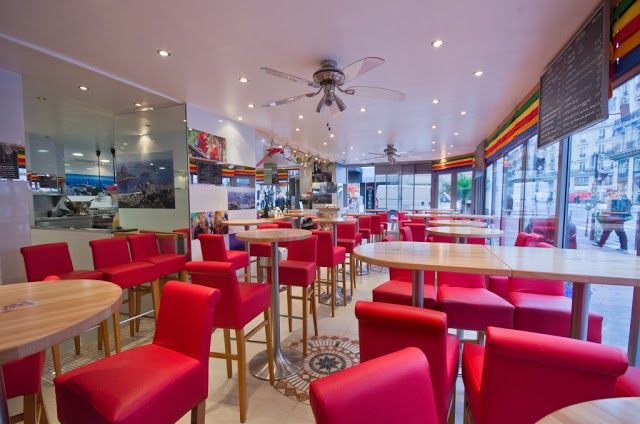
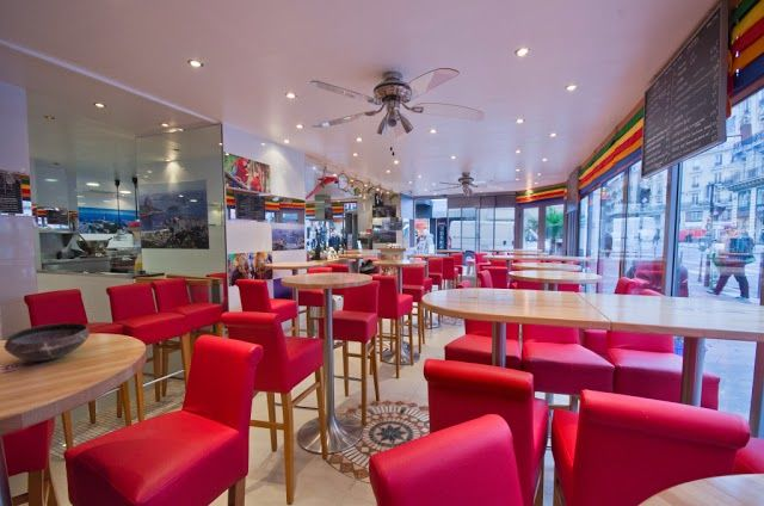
+ bowl [2,322,91,362]
